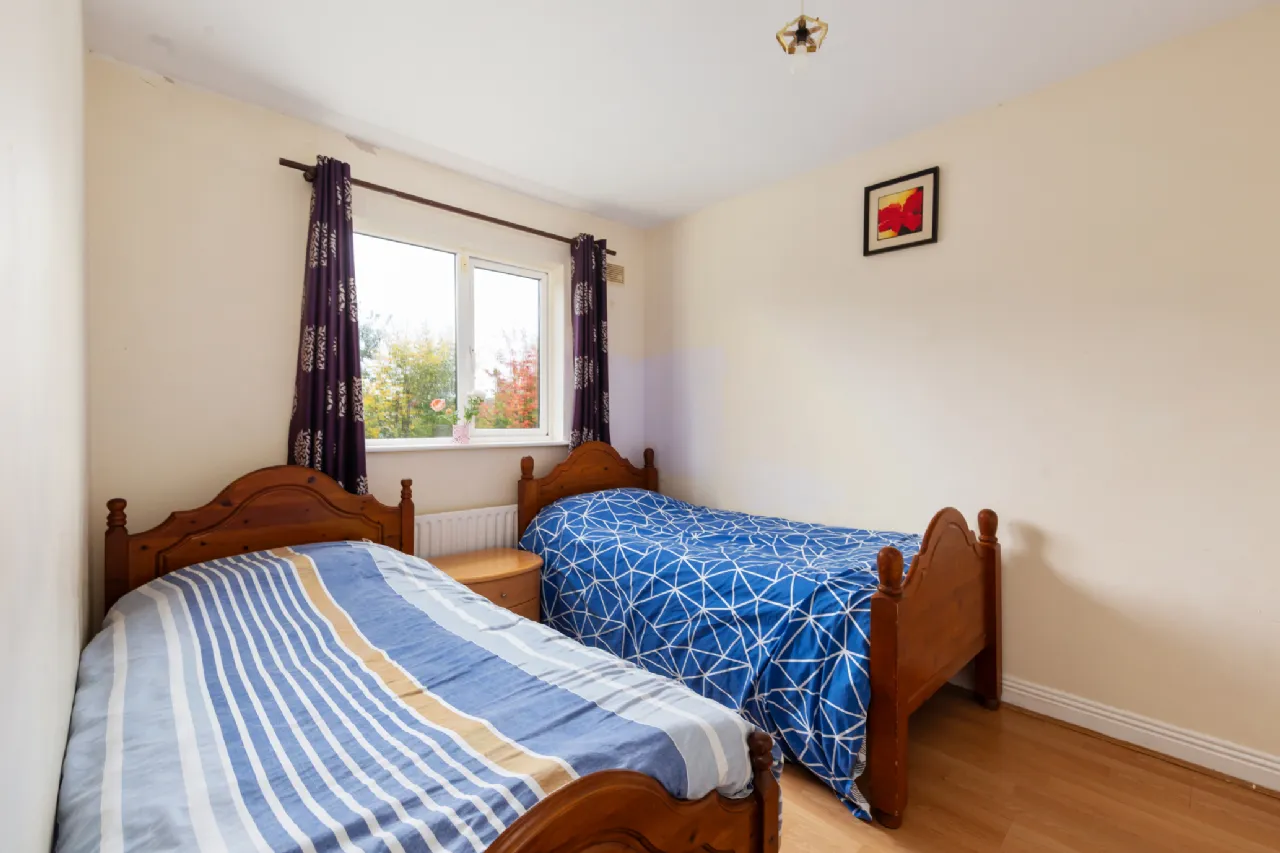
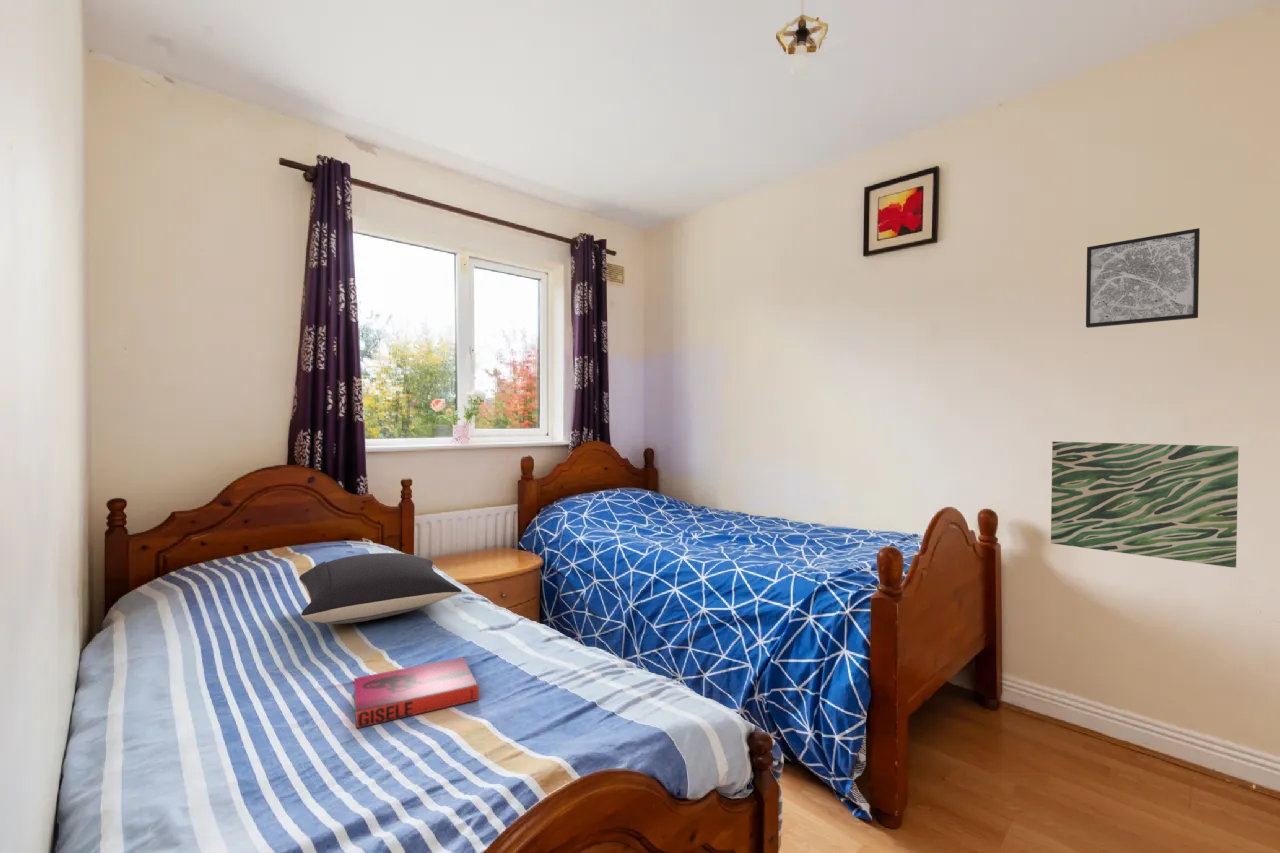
+ pillow [298,552,463,625]
+ wall art [1050,441,1240,569]
+ wall art [1085,227,1201,329]
+ hardback book [353,656,480,729]
